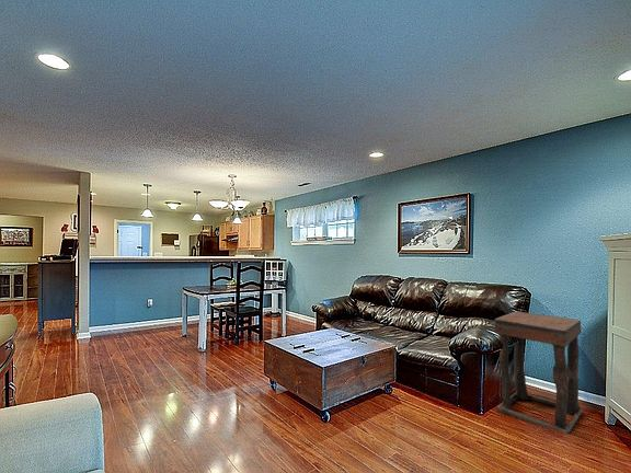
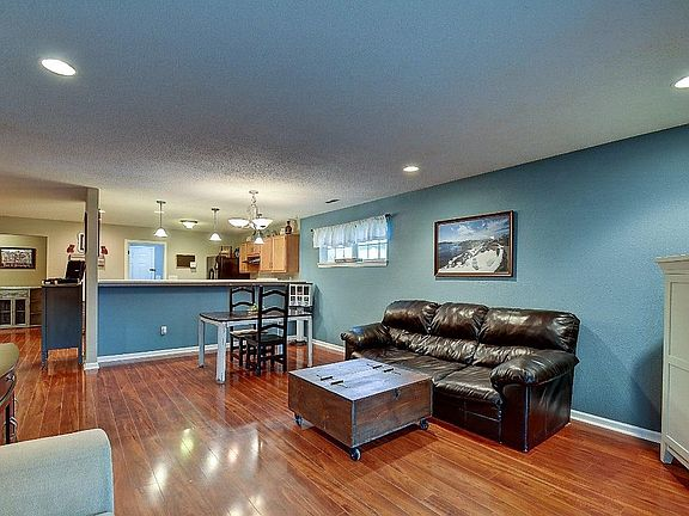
- side table [494,311,584,435]
